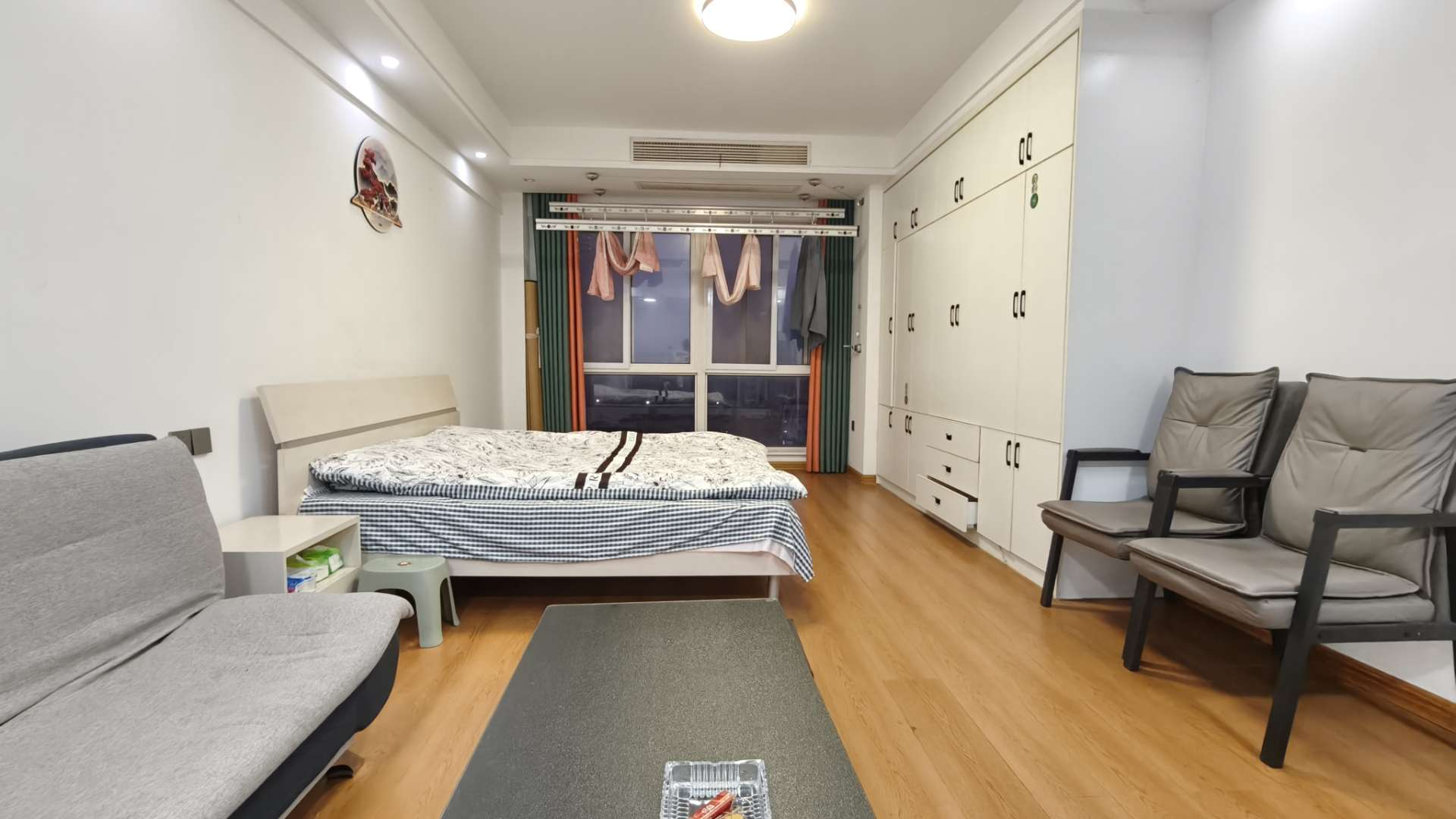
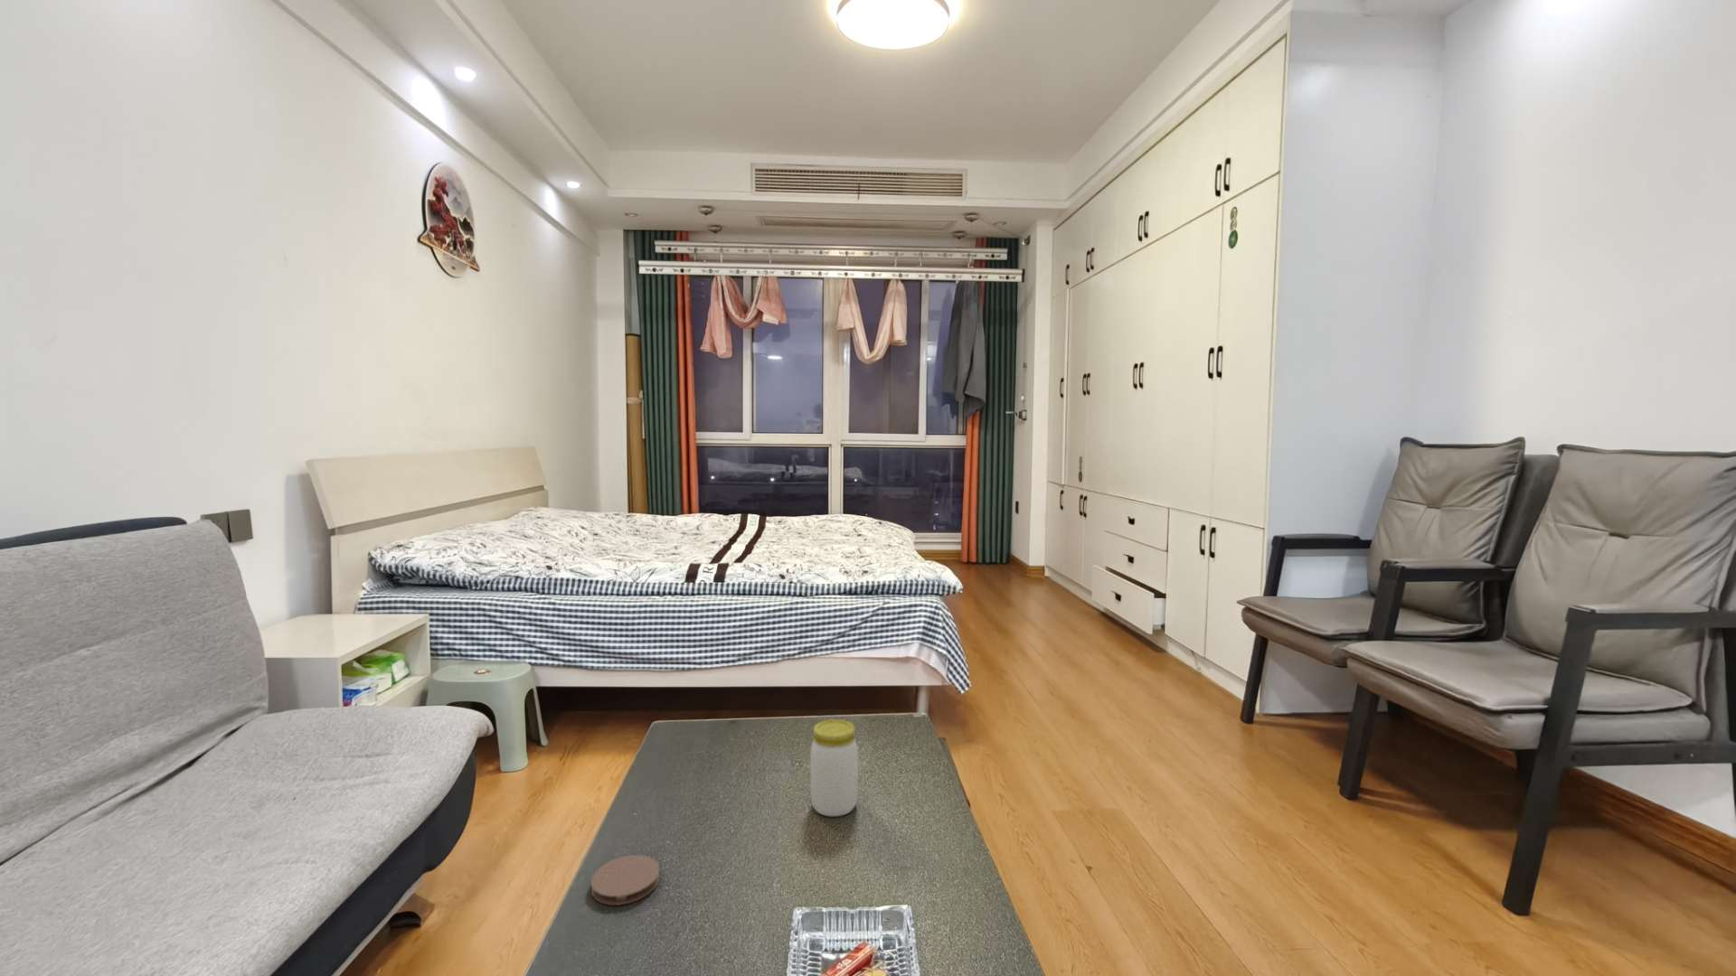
+ jar [810,719,858,818]
+ coaster [590,854,661,906]
